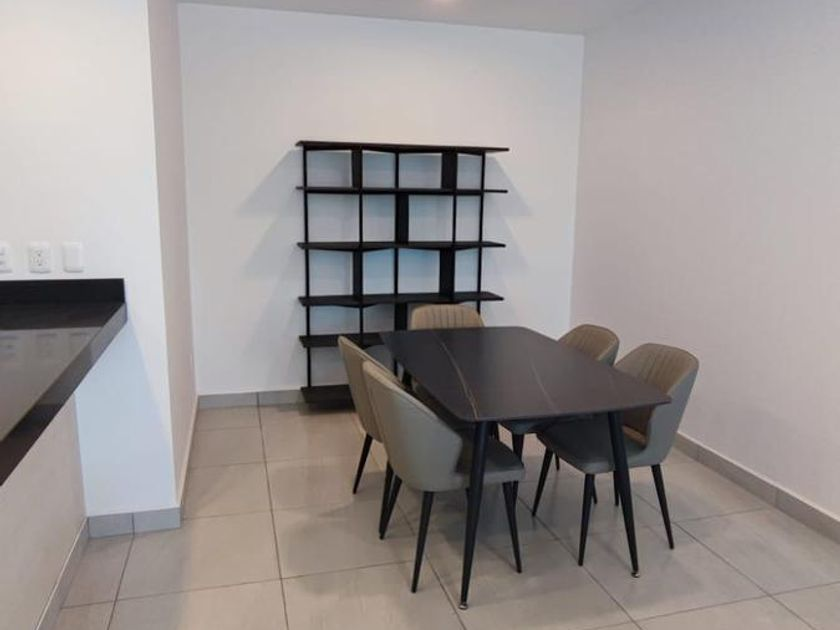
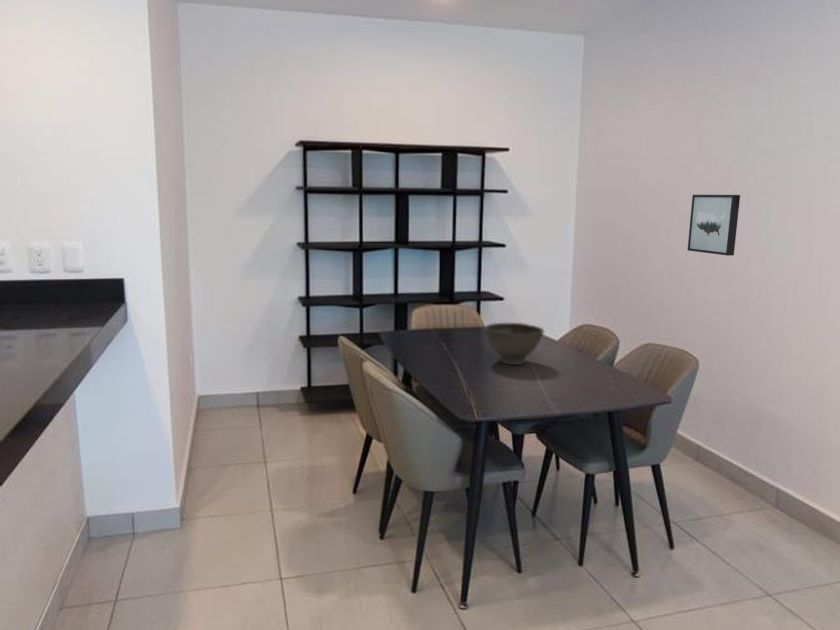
+ bowl [483,322,545,366]
+ wall art [687,194,741,257]
